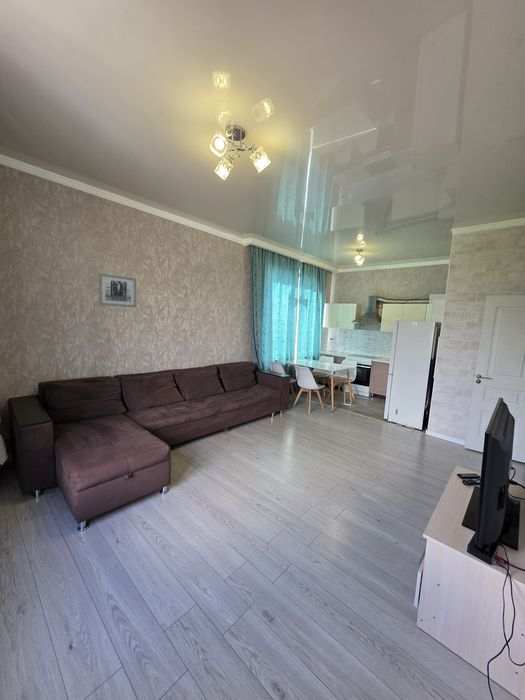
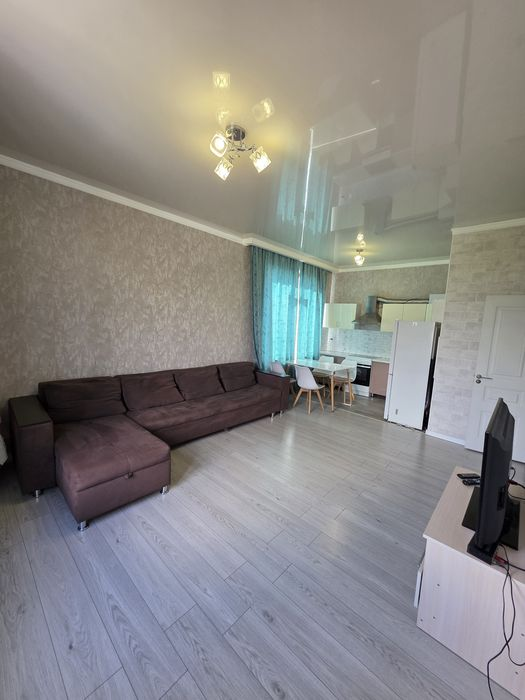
- wall art [98,272,137,308]
